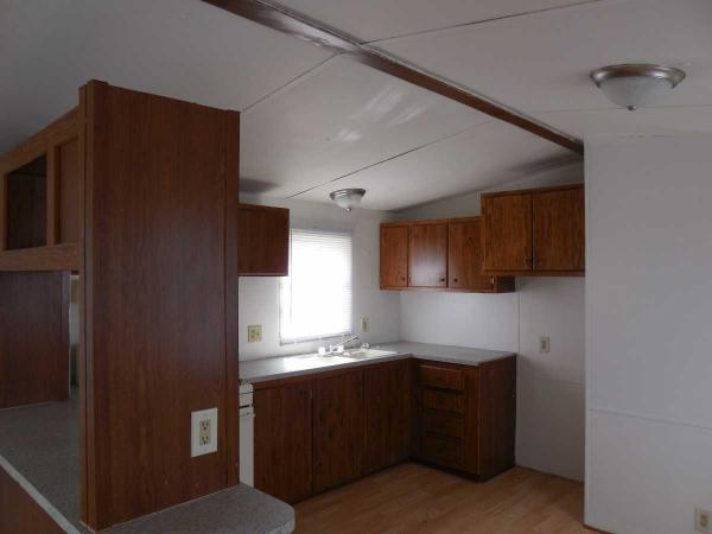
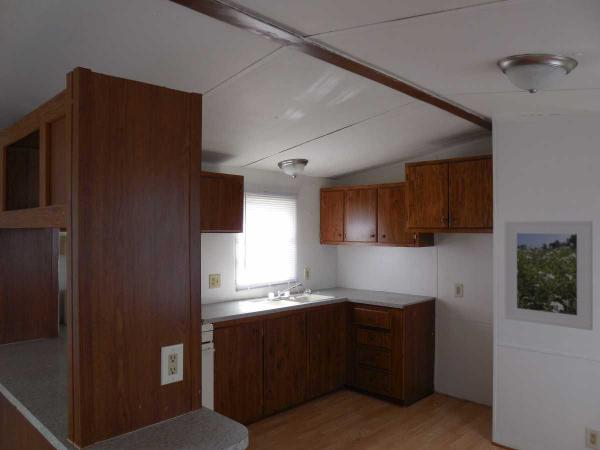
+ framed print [503,220,594,331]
